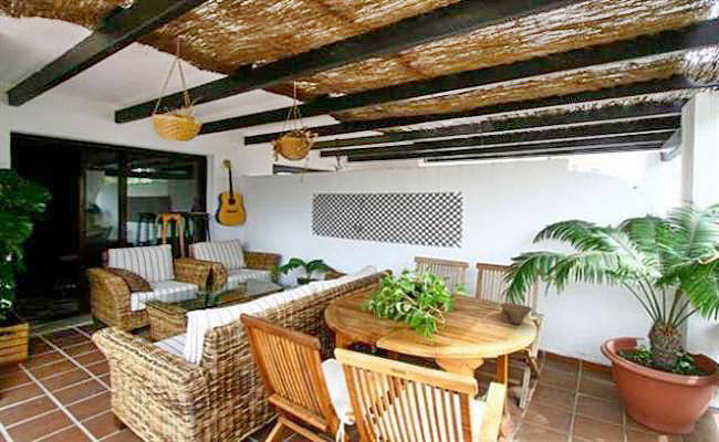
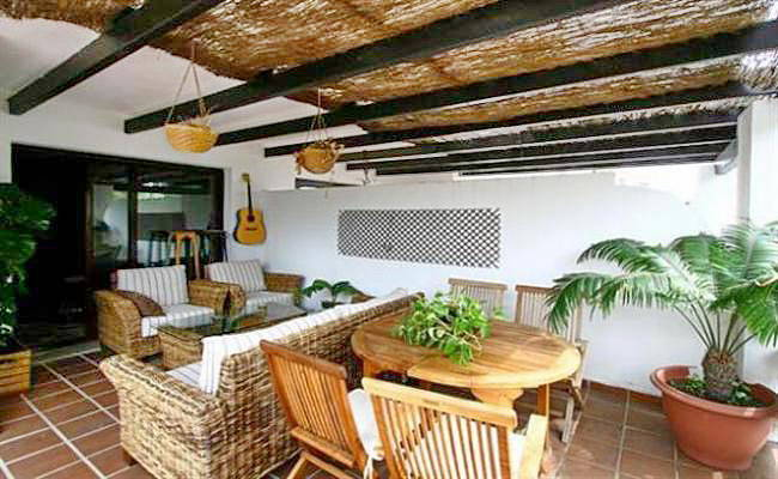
- bowl [499,302,533,325]
